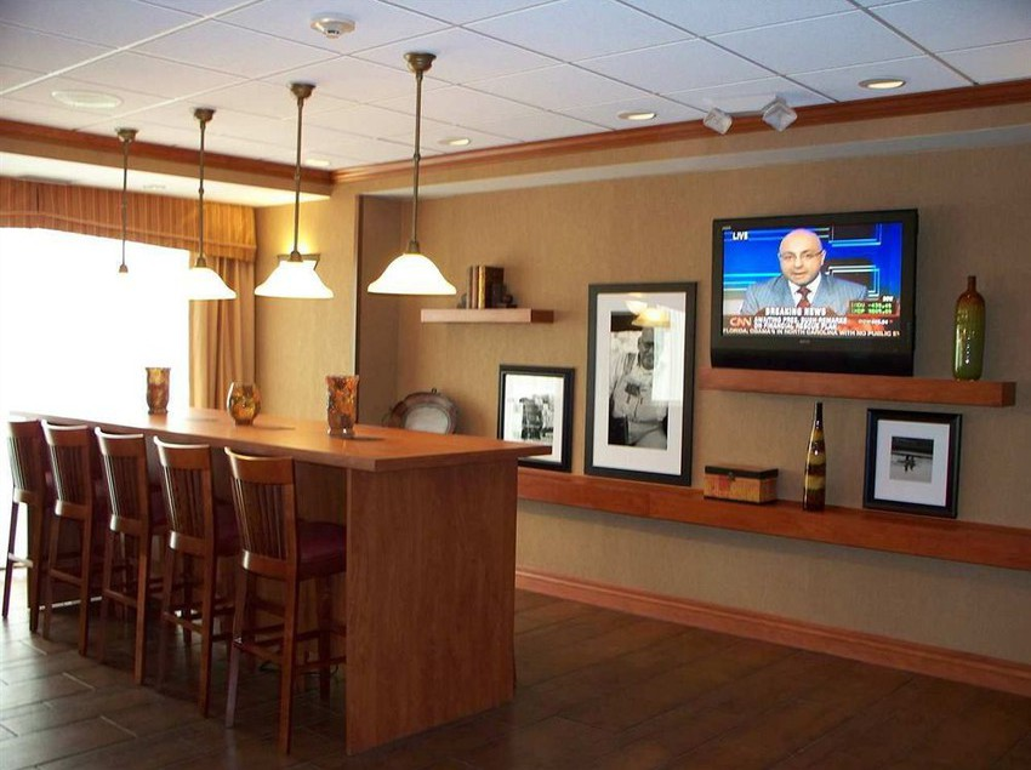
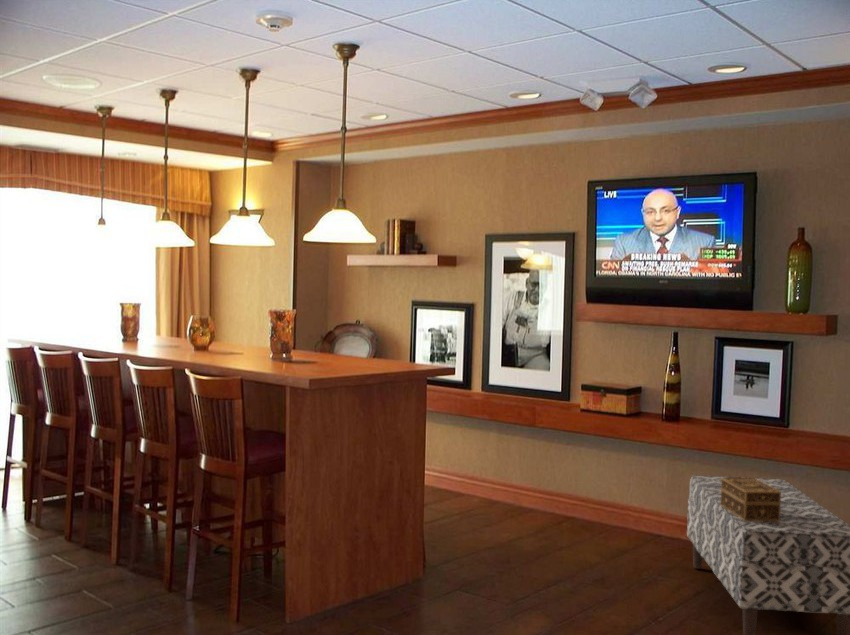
+ decorative box [721,477,781,521]
+ bench [686,474,850,635]
